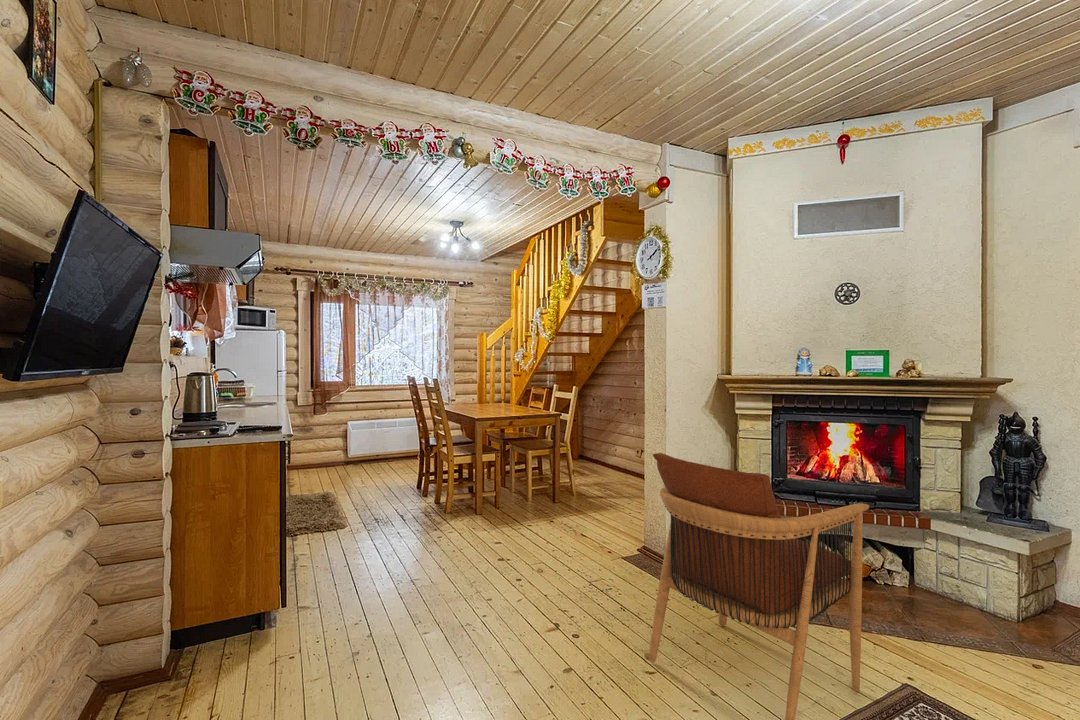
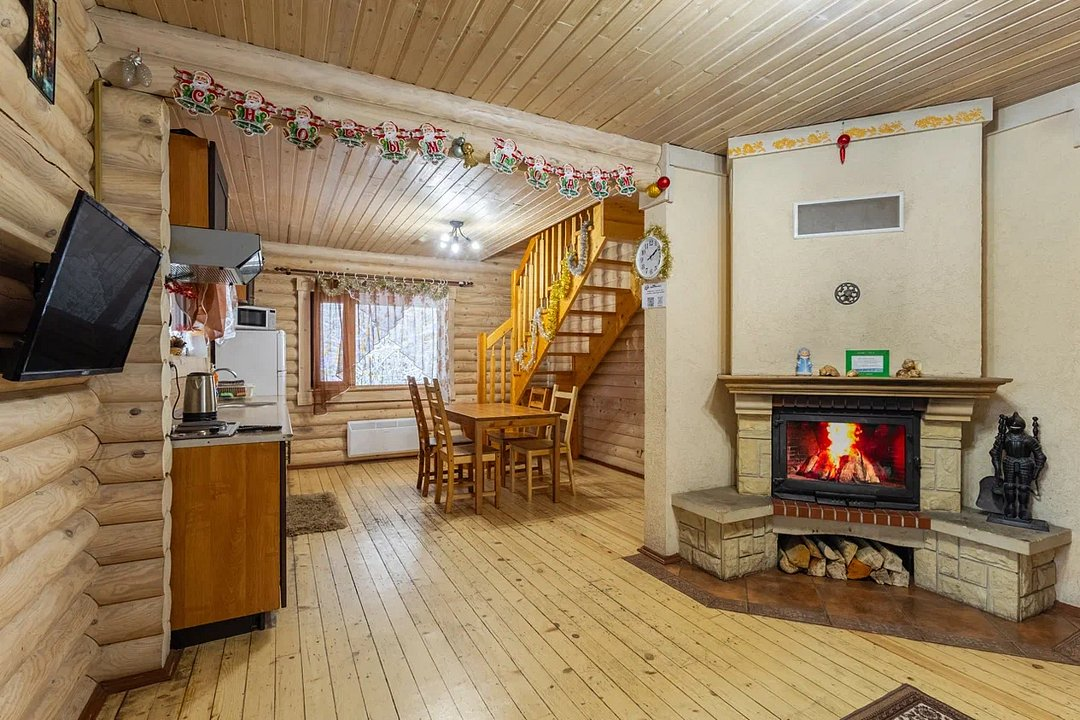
- armchair [648,452,870,720]
